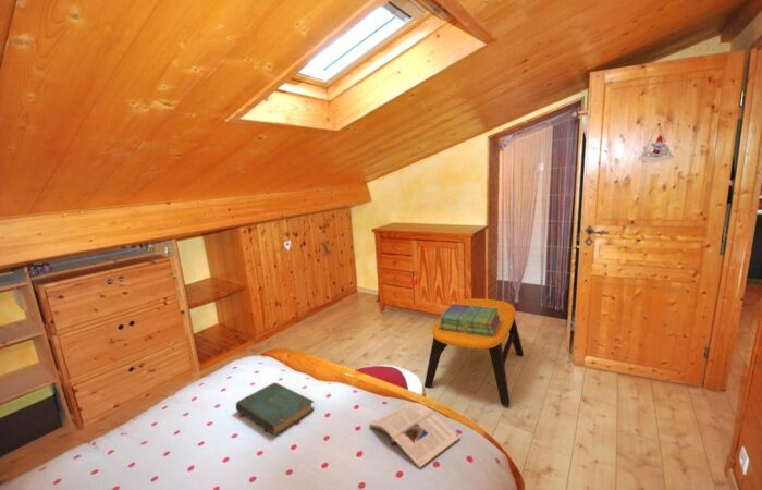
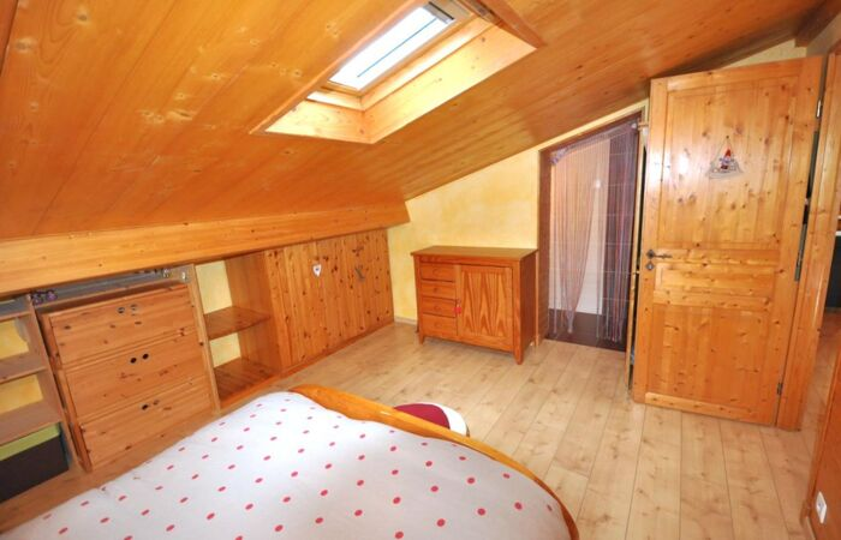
- bench [423,297,525,407]
- book [235,381,316,437]
- magazine [368,401,462,469]
- stack of books [439,303,501,336]
